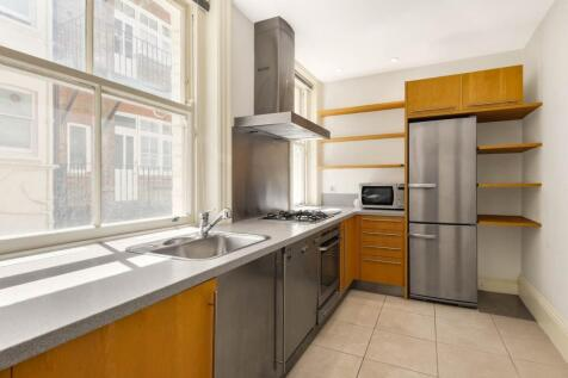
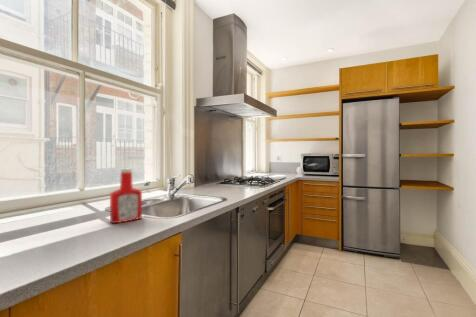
+ soap bottle [109,168,143,224]
